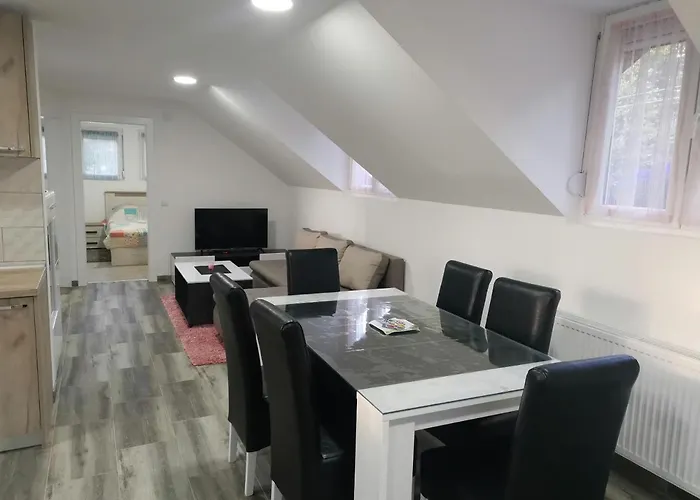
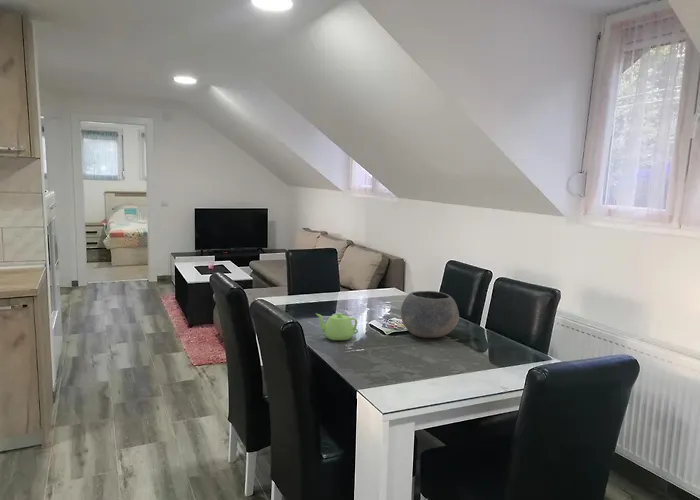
+ bowl [400,290,460,339]
+ teapot [315,312,359,341]
